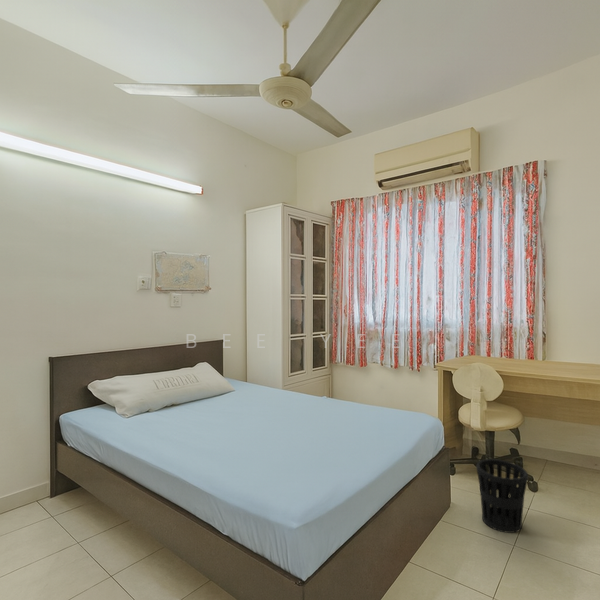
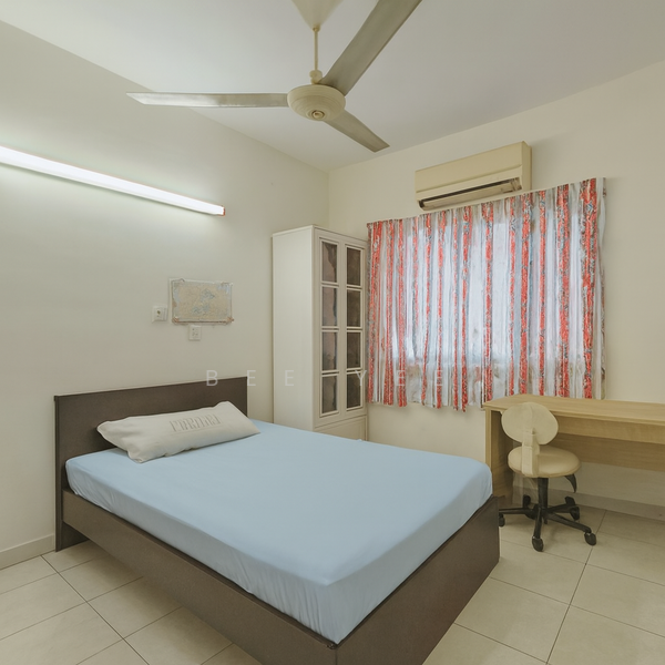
- wastebasket [476,458,529,534]
